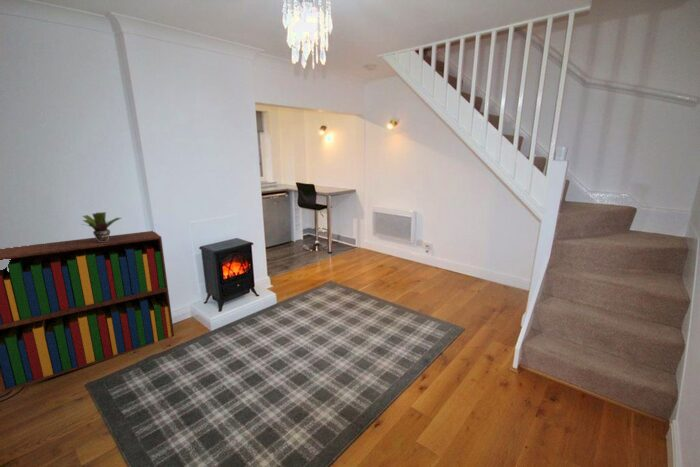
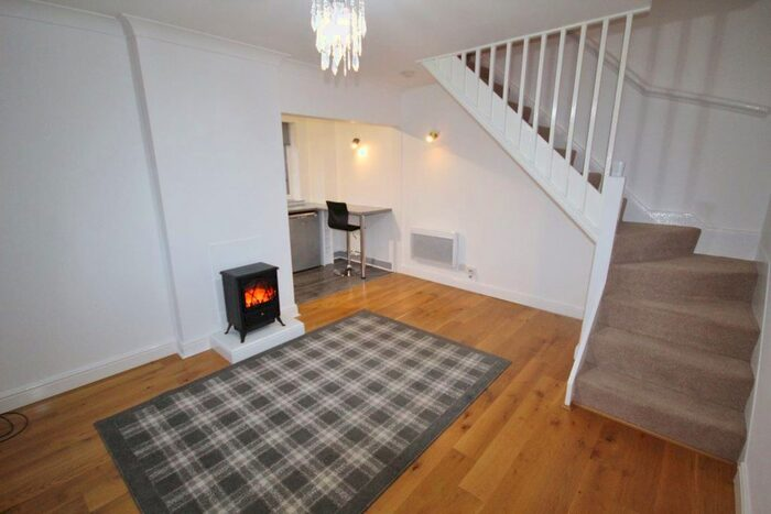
- bookshelf [0,230,175,394]
- potted plant [80,211,122,242]
